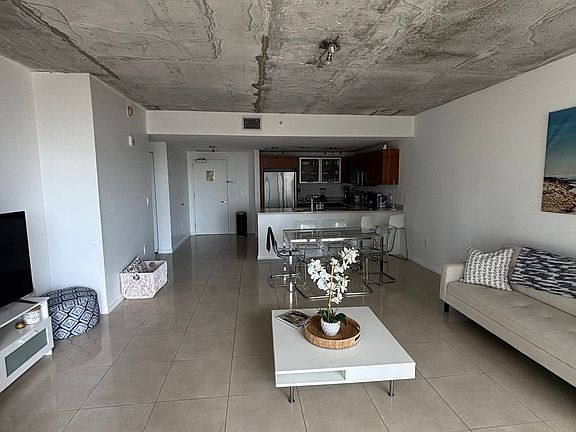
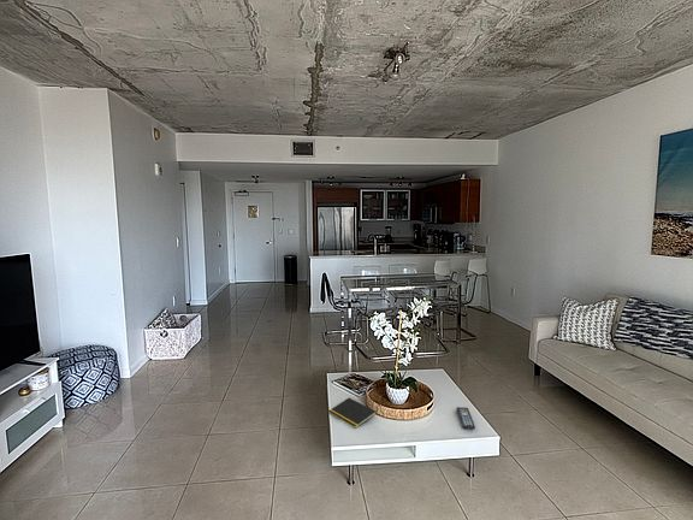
+ notepad [327,396,378,430]
+ remote control [455,406,476,431]
